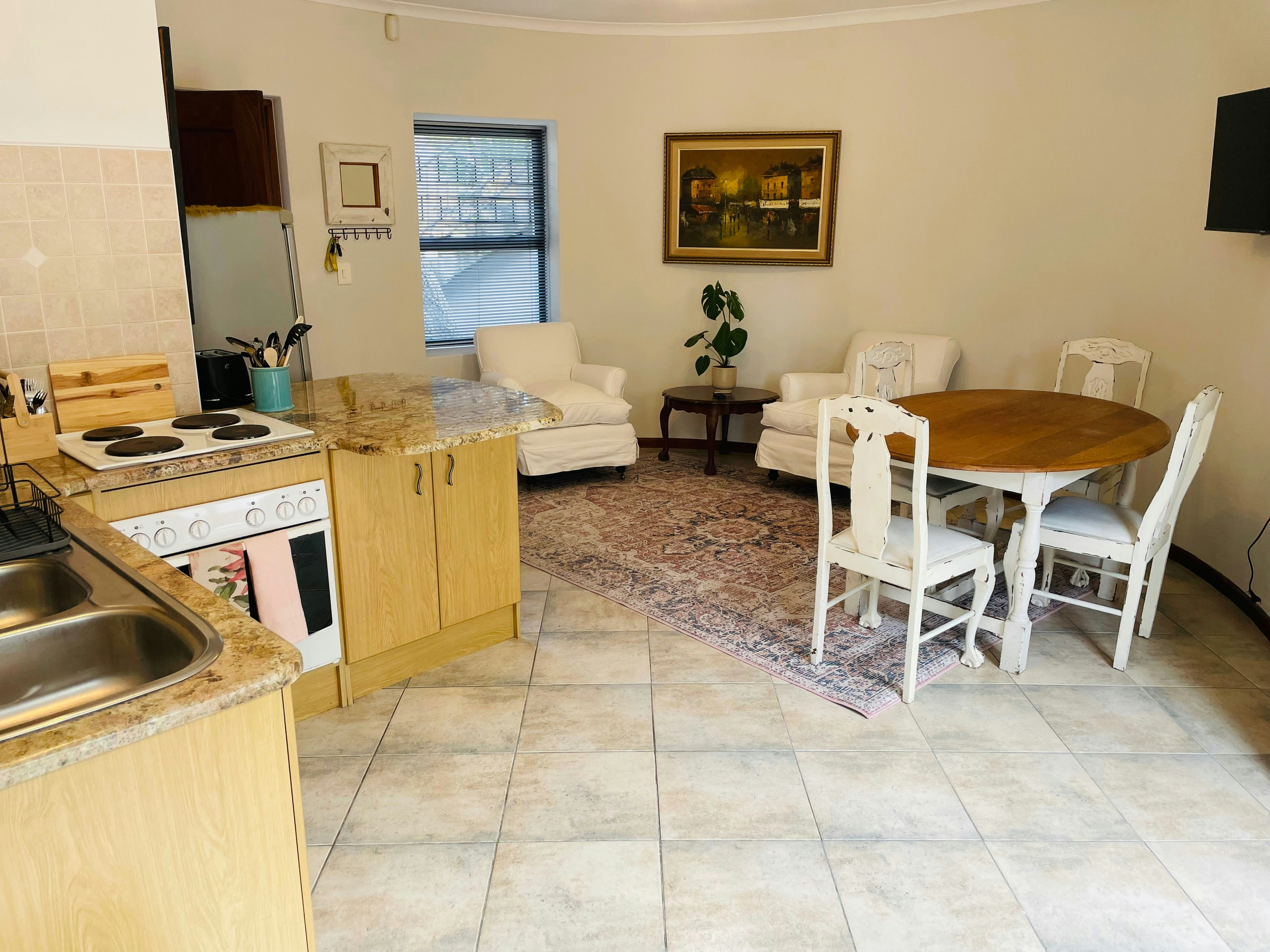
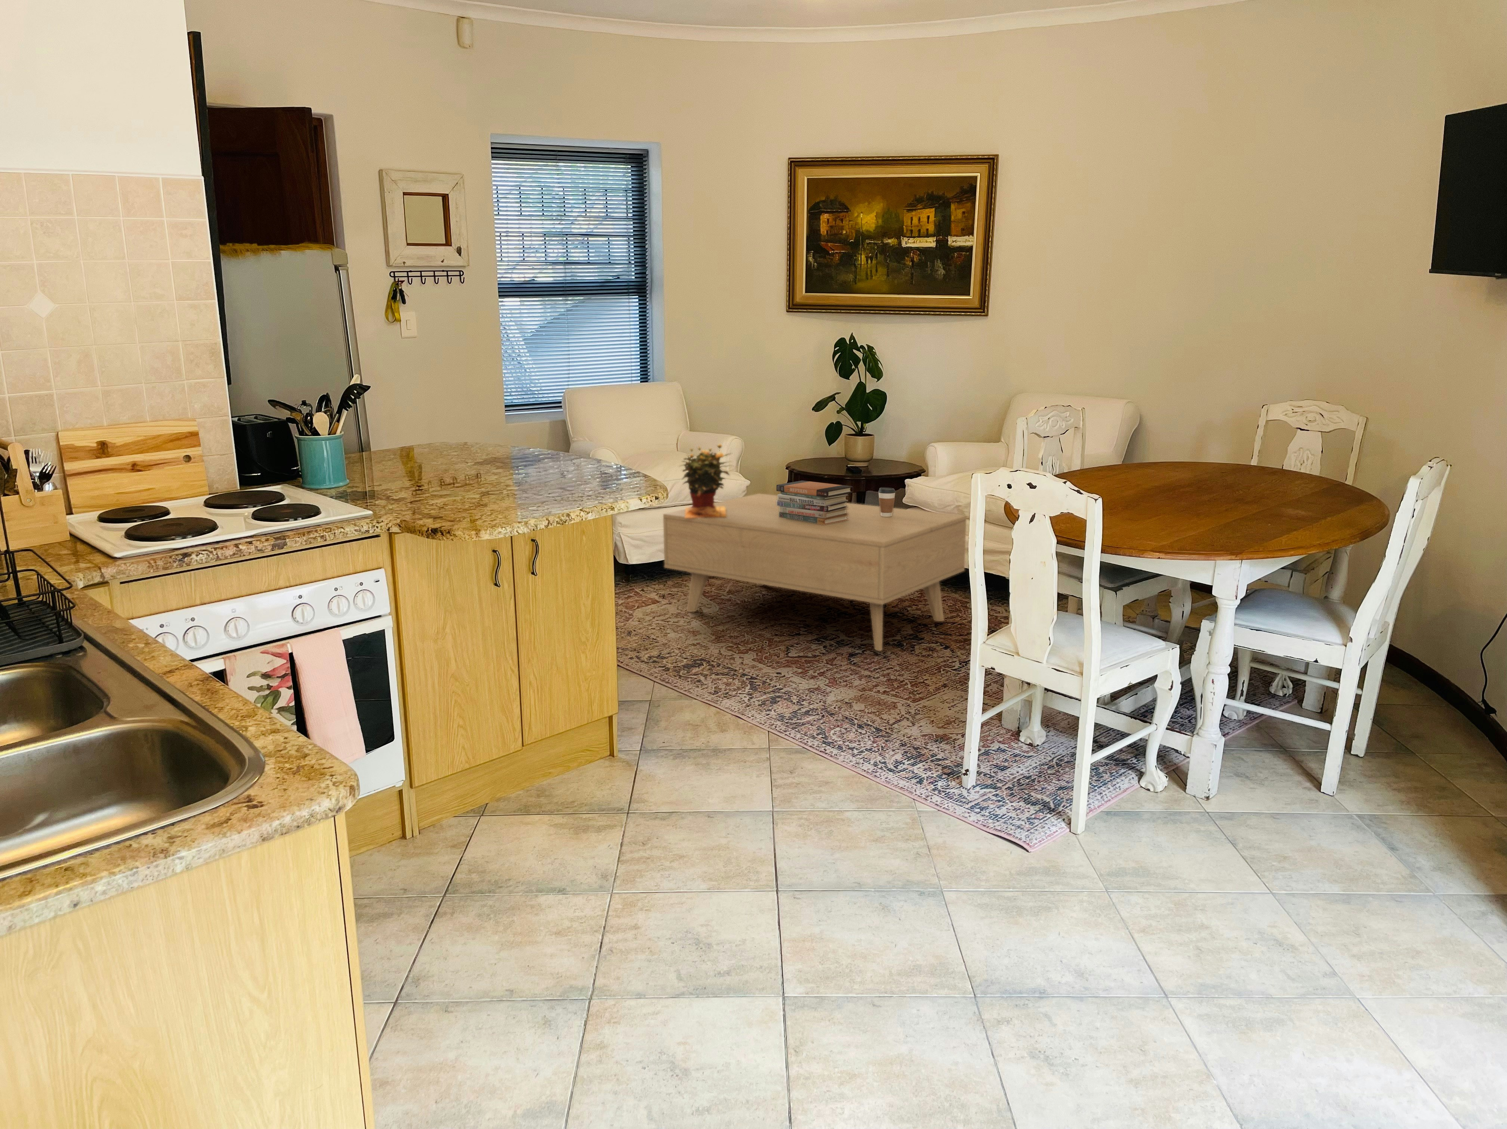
+ coffee table [662,493,967,651]
+ flower arrangement [678,444,733,518]
+ coffee cup [878,487,896,517]
+ book stack [776,480,853,525]
